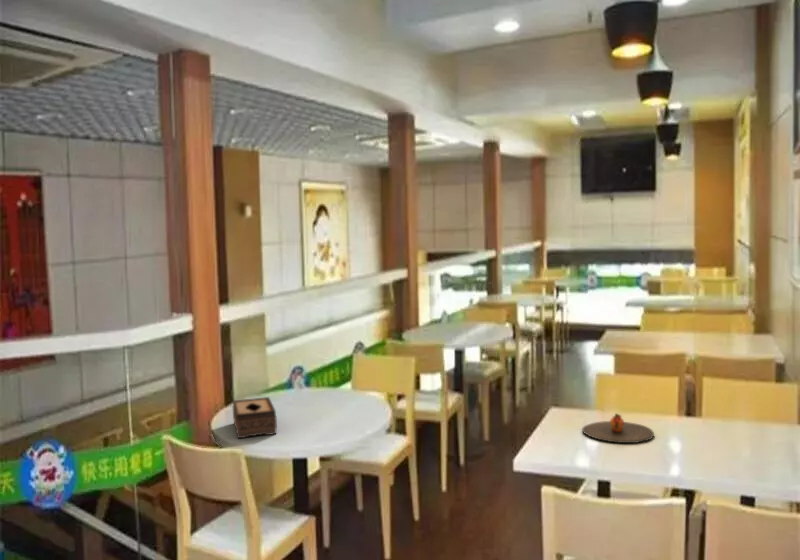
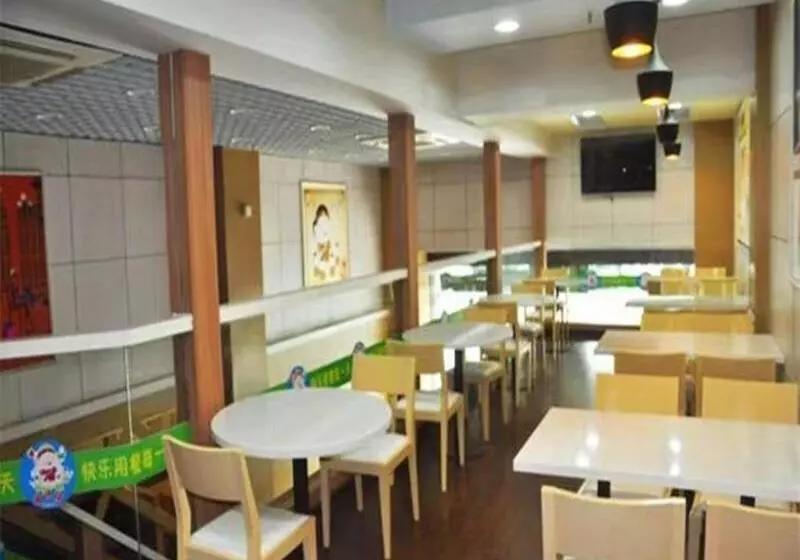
- plate [581,412,655,444]
- tissue box [232,396,278,439]
